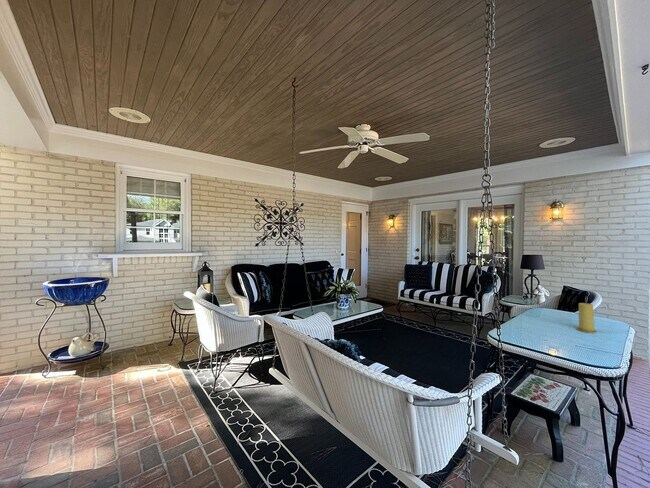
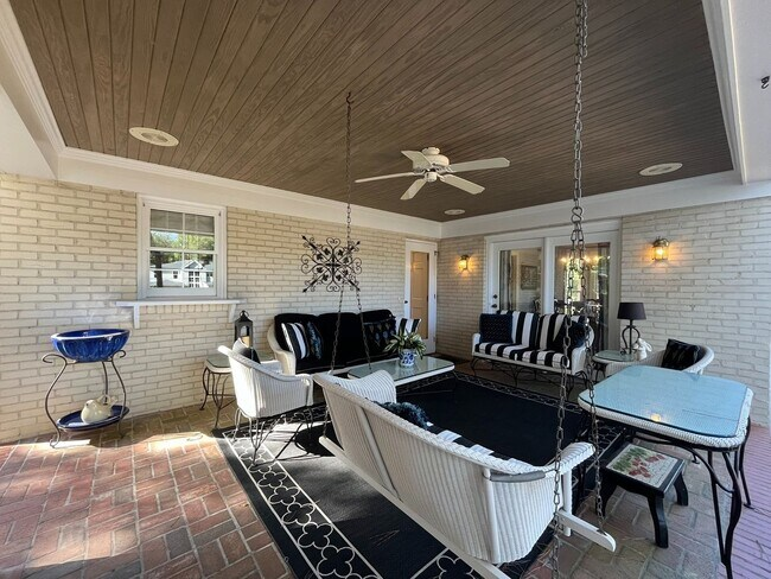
- candle [576,302,598,334]
